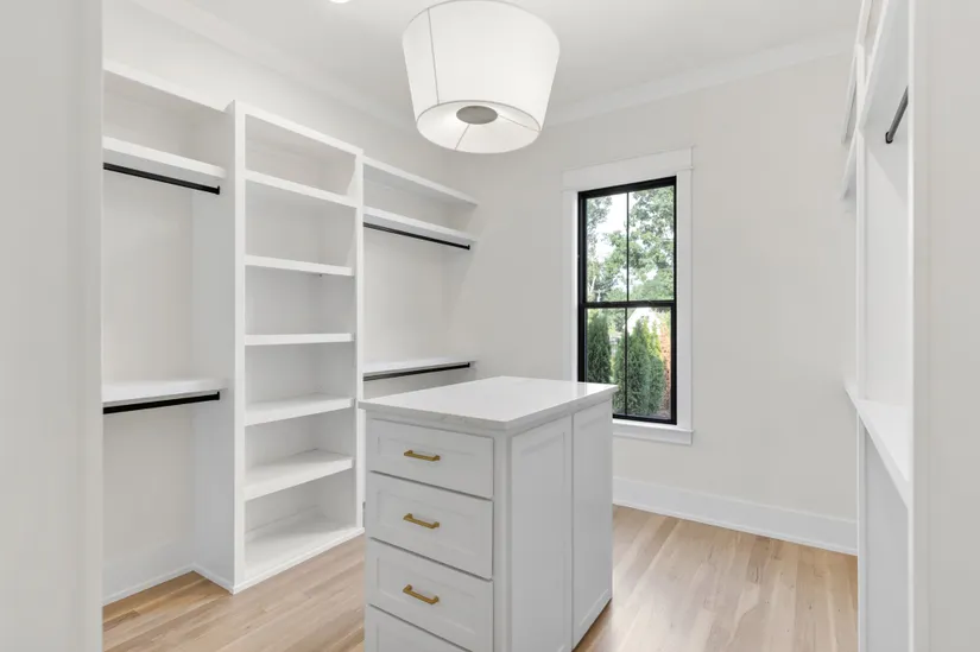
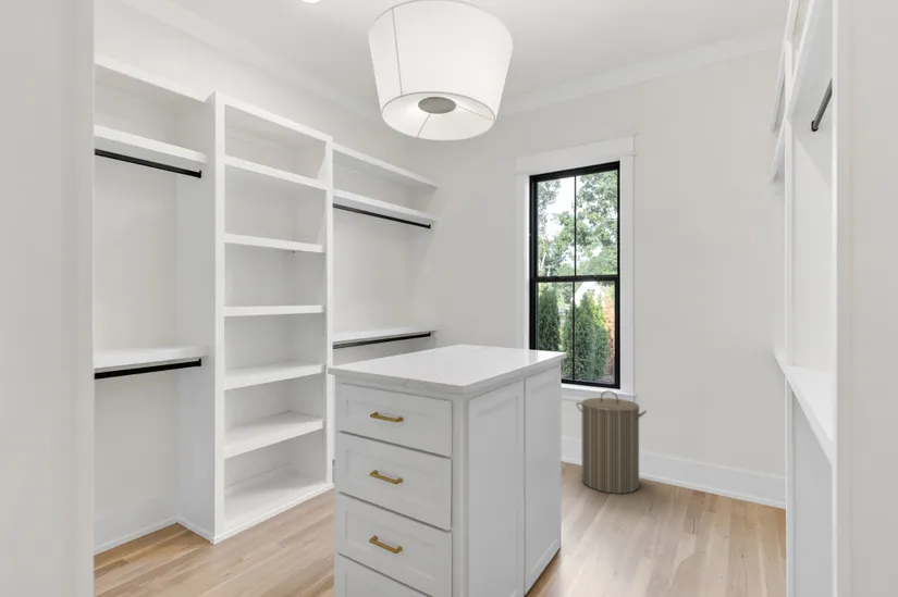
+ laundry hamper [575,389,648,495]
